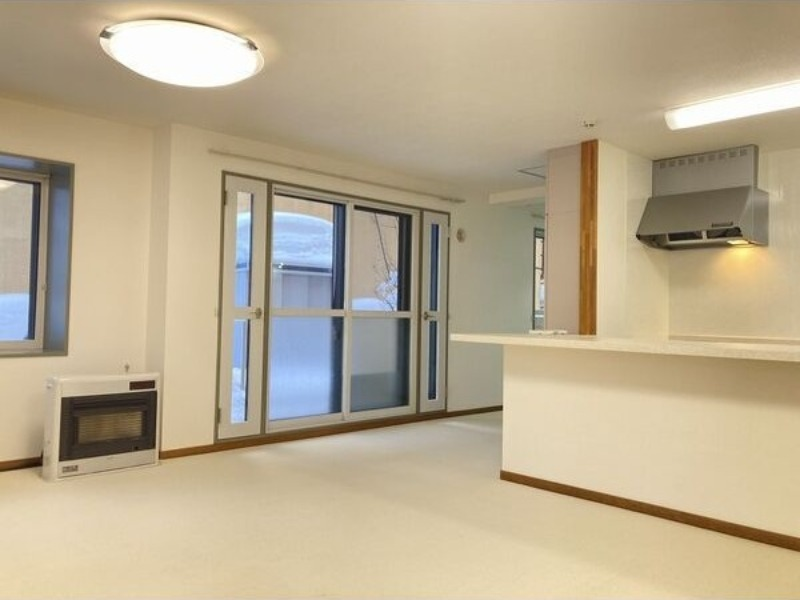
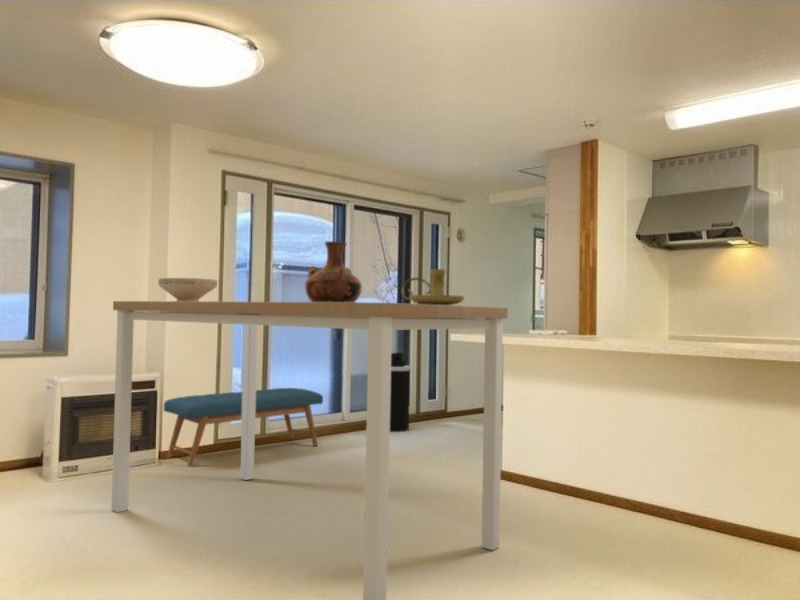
+ vase [304,240,363,302]
+ dining table [111,300,509,600]
+ decorative bowl [157,277,218,301]
+ trash can [390,352,411,433]
+ candle holder [400,268,465,305]
+ bench [163,387,324,468]
